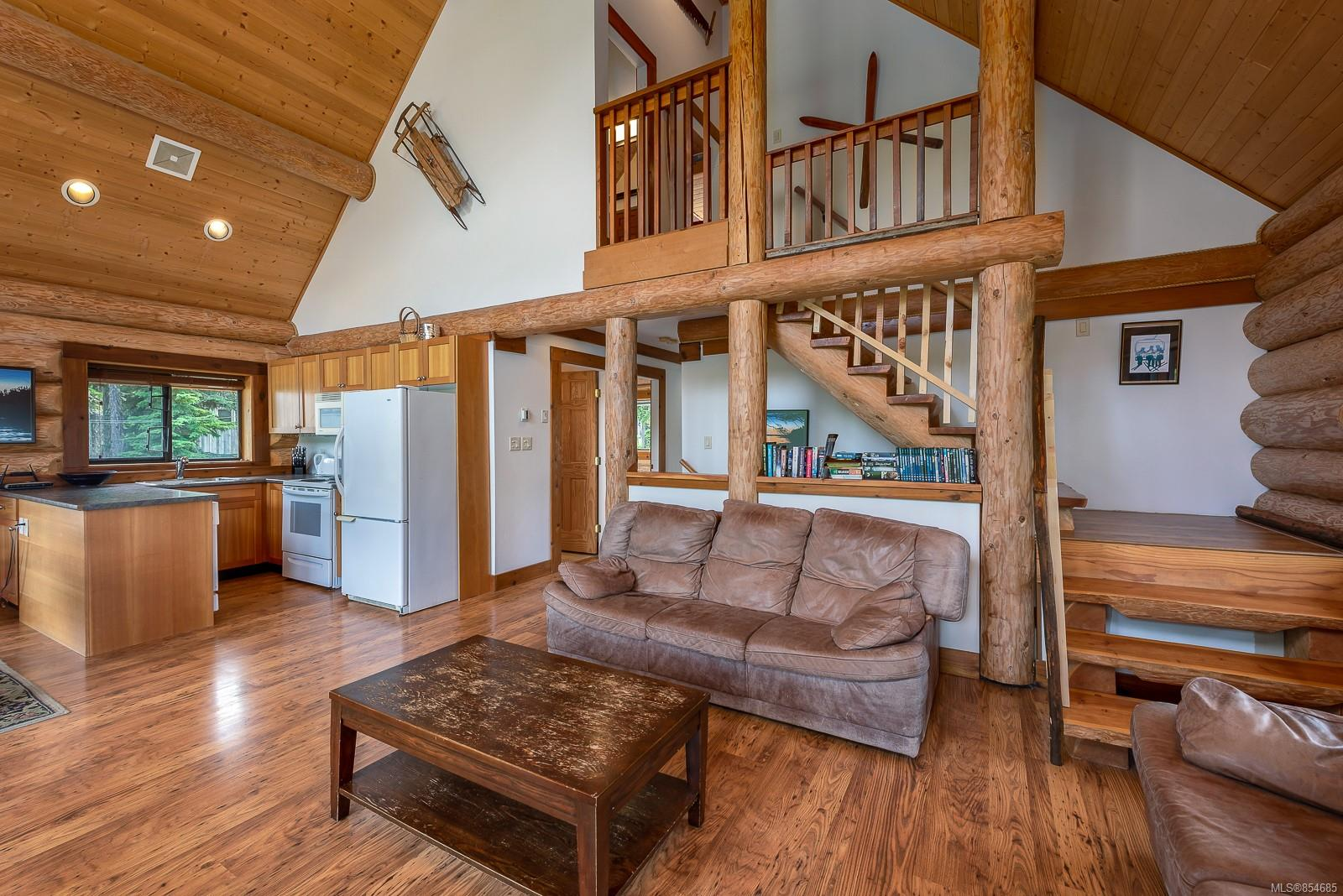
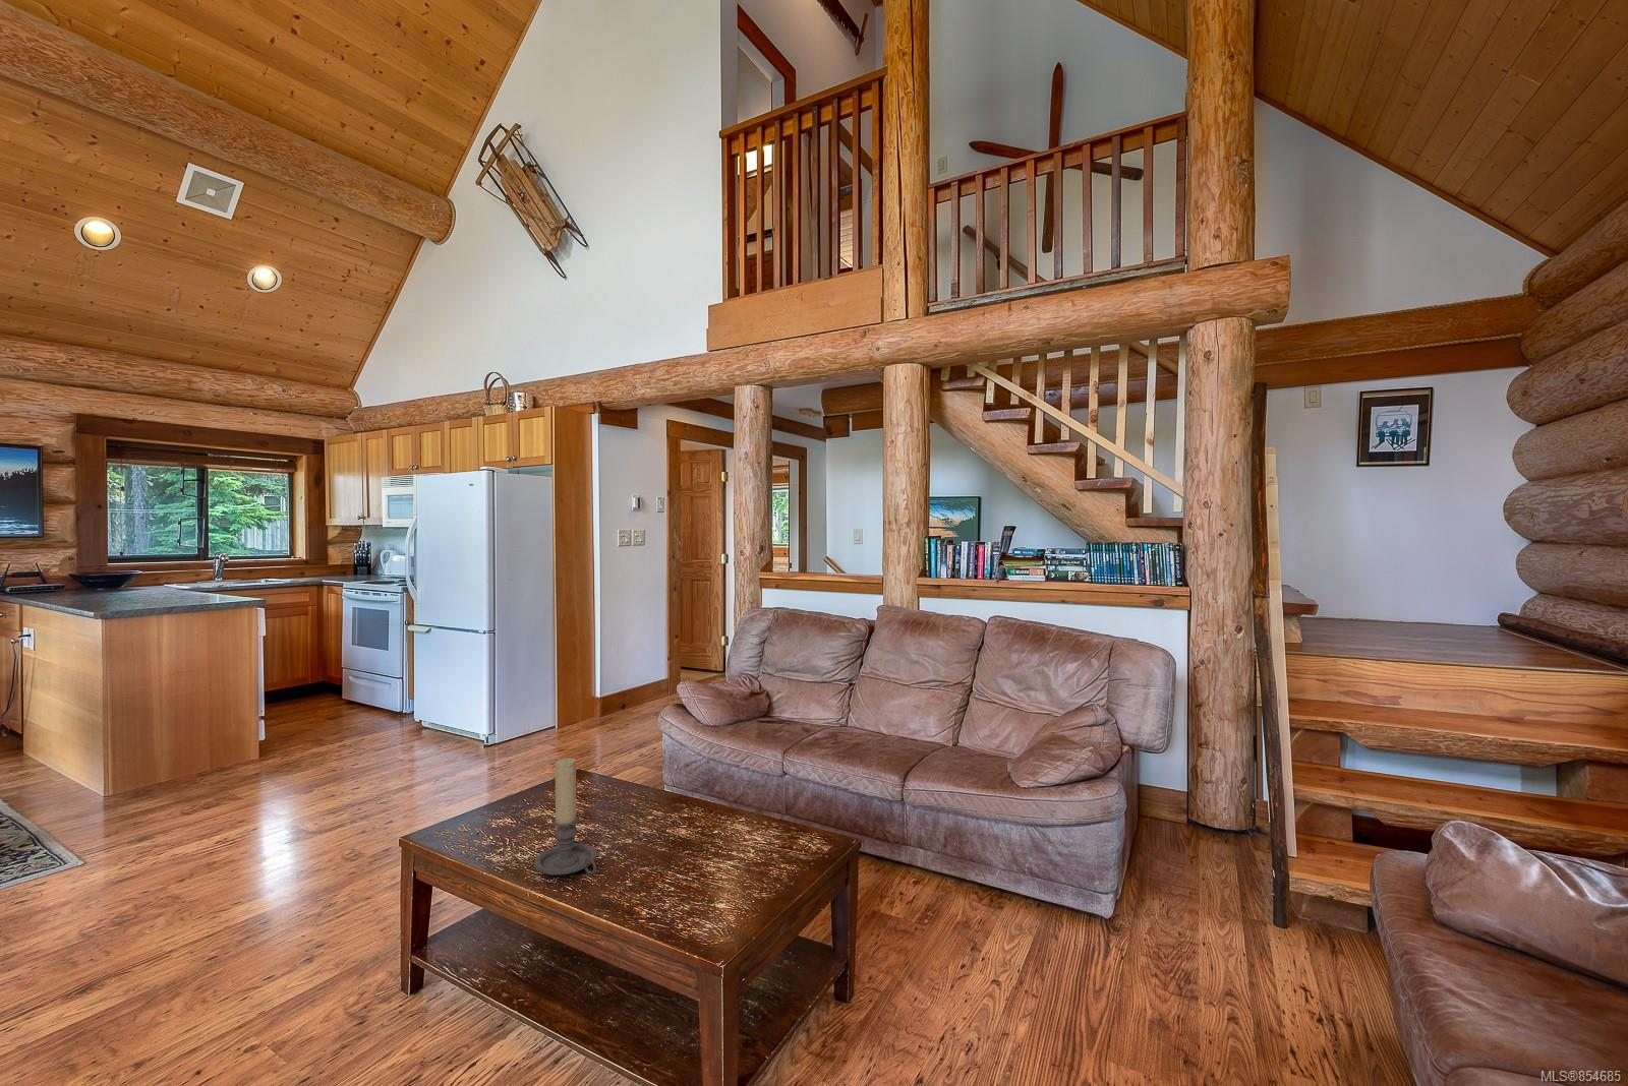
+ candle holder [535,758,598,875]
